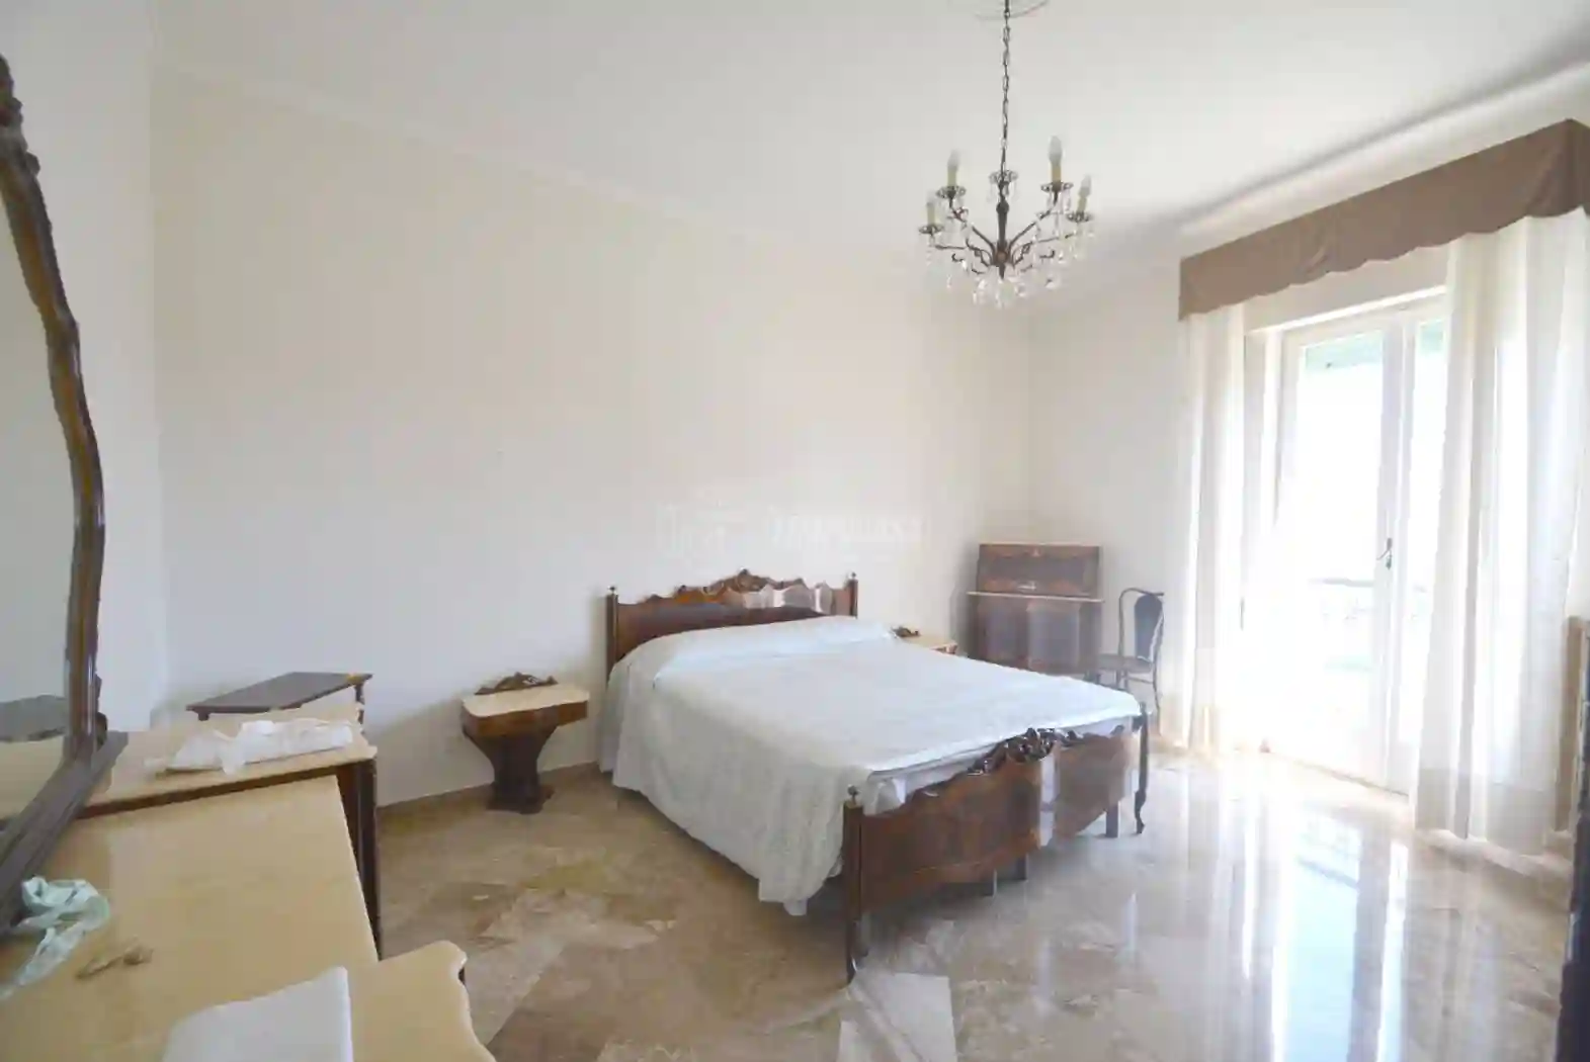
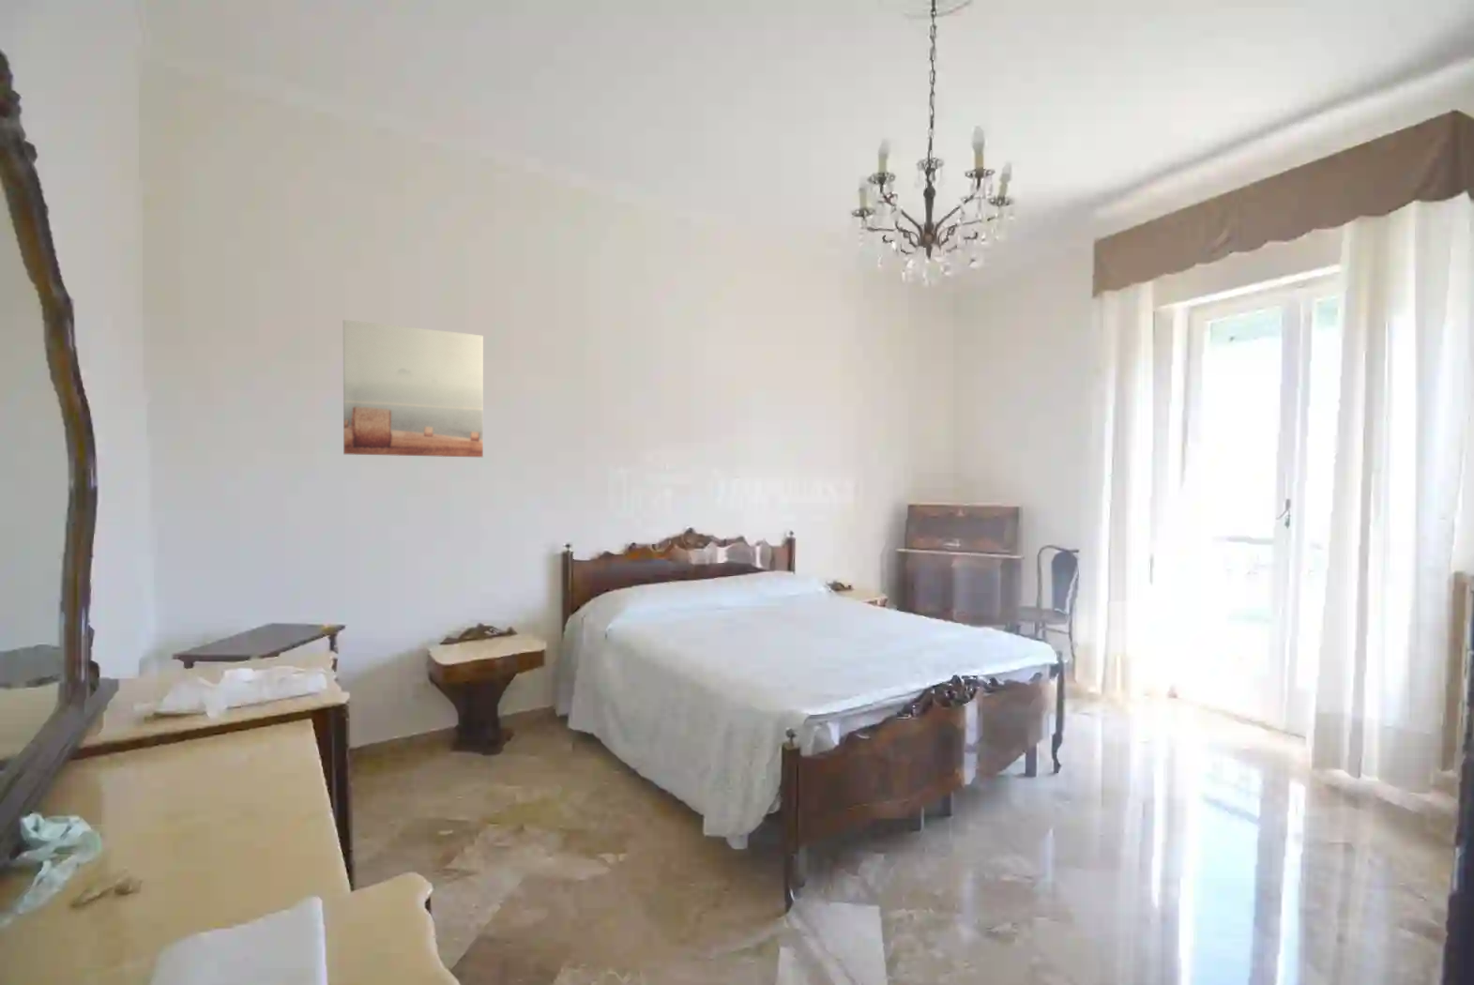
+ wall art [343,319,484,457]
